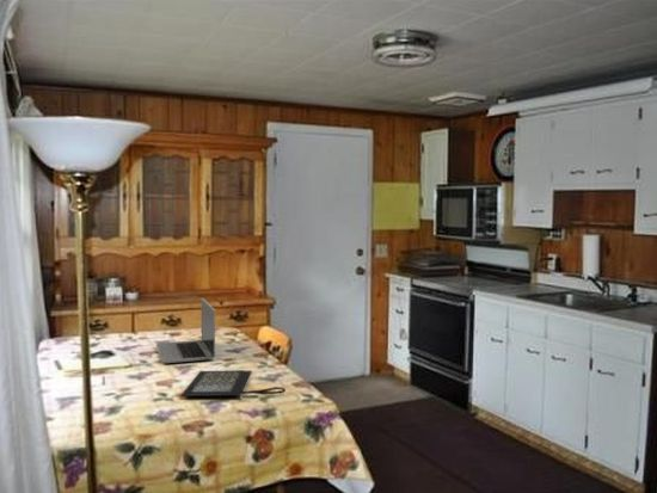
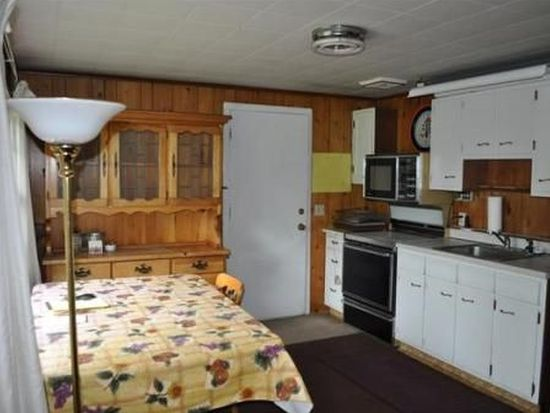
- clutch bag [179,369,287,402]
- laptop [155,297,216,364]
